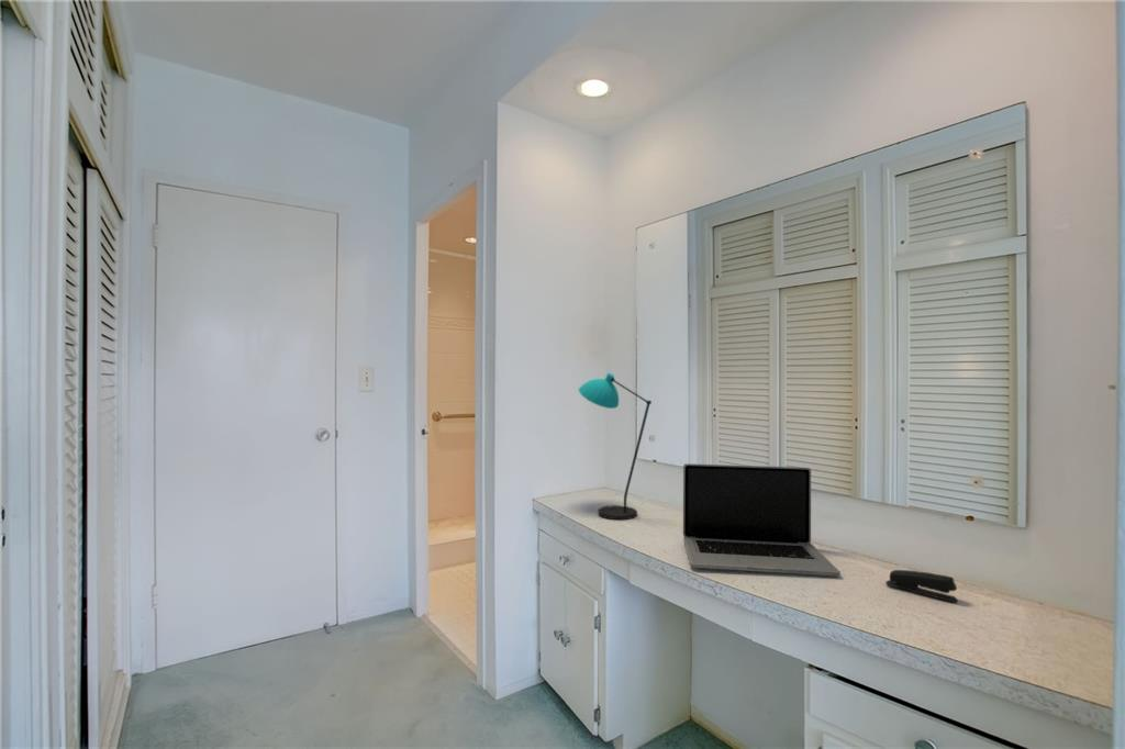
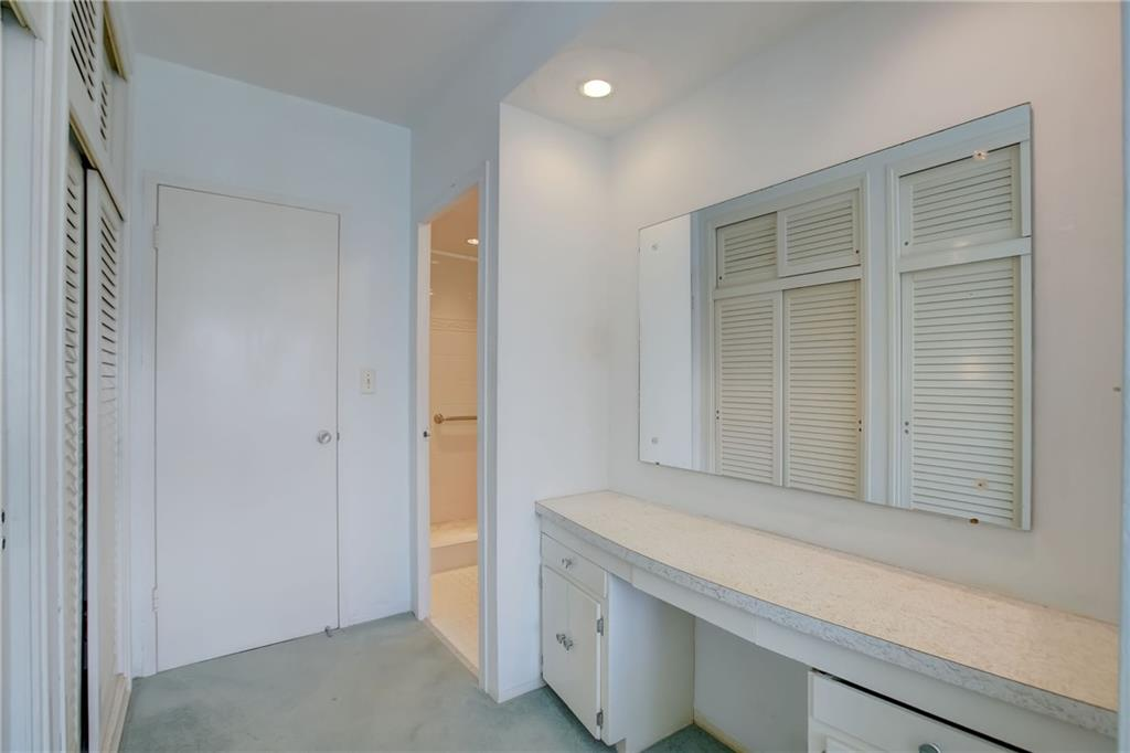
- laptop [682,462,842,577]
- stapler [884,569,958,603]
- desk lamp [578,371,653,521]
